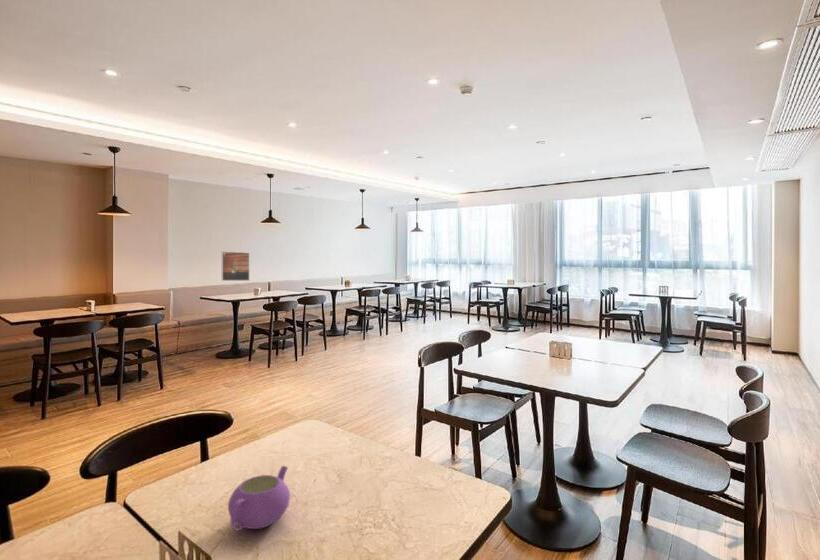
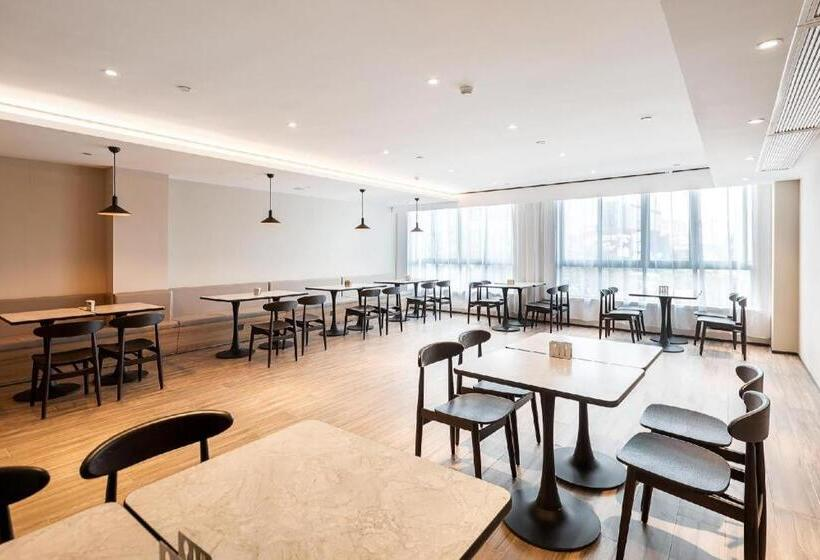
- teapot [227,465,291,532]
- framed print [221,250,250,282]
